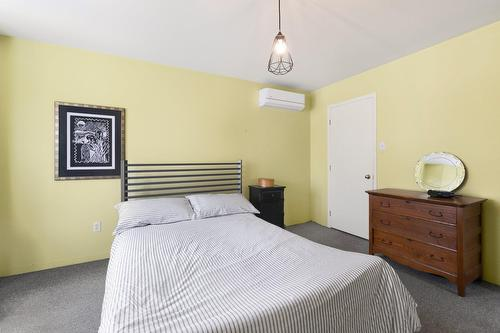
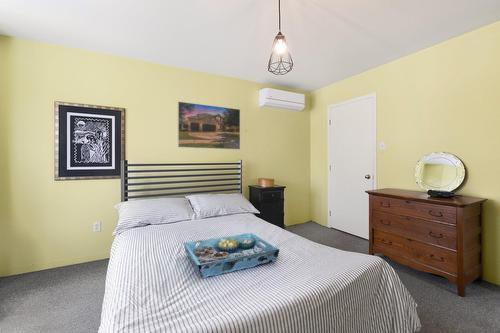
+ serving tray [183,232,280,279]
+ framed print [177,100,241,151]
